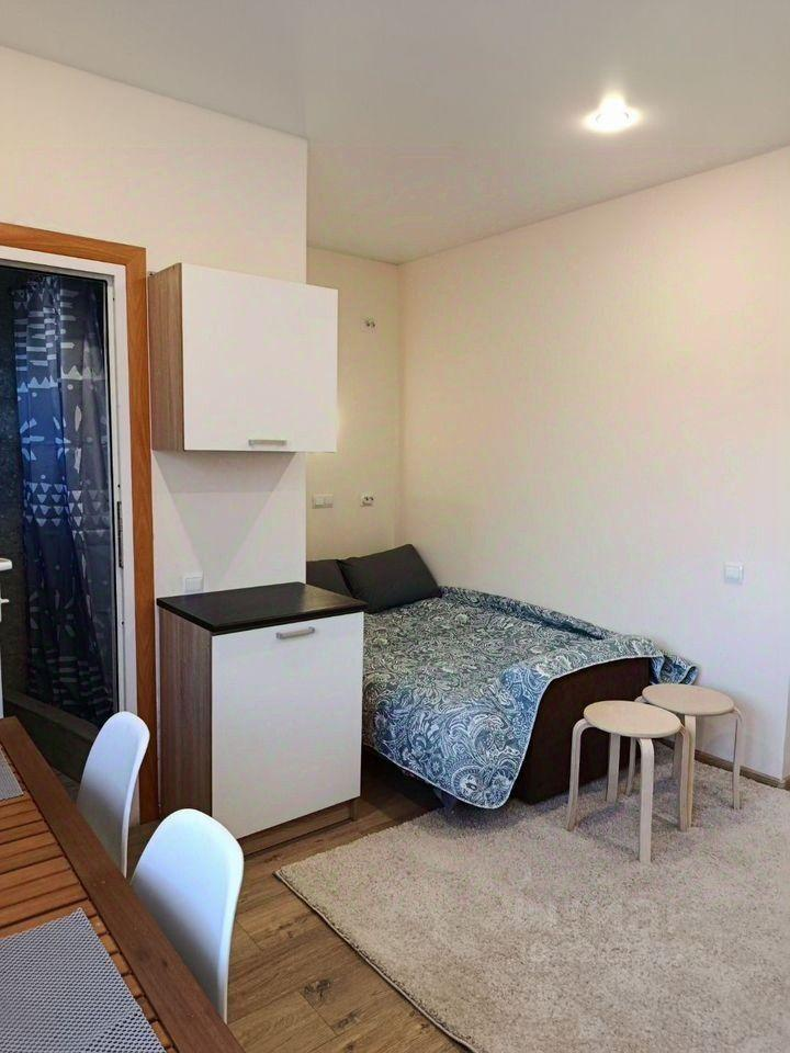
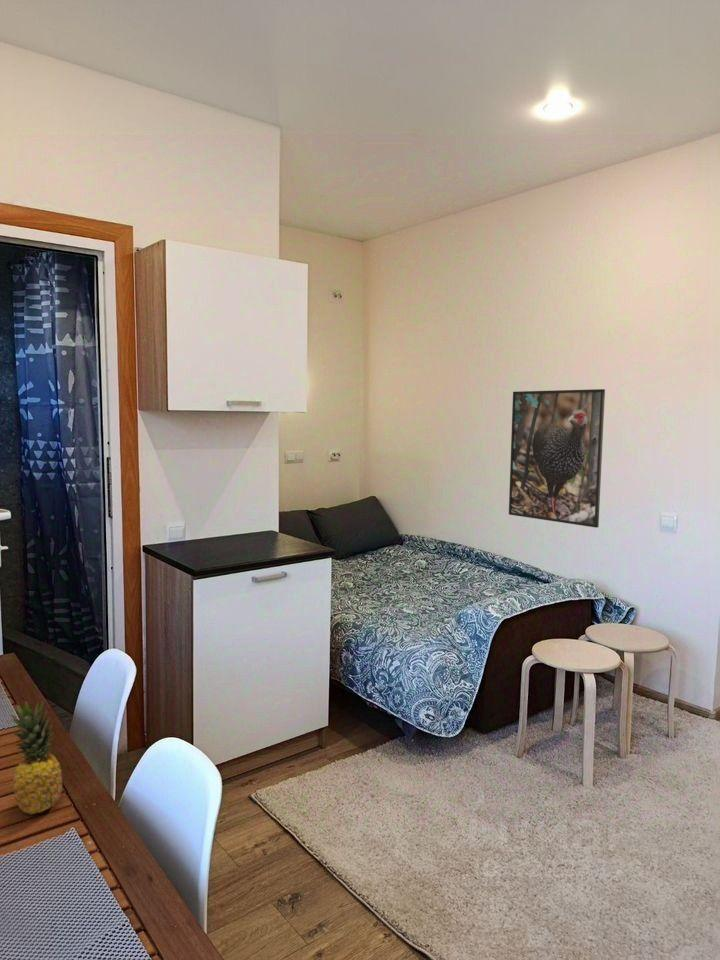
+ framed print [508,388,606,529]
+ fruit [9,700,63,815]
